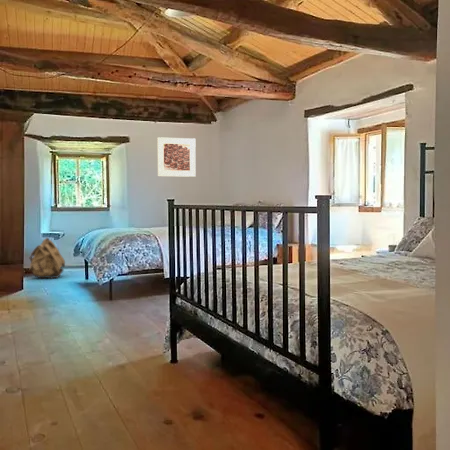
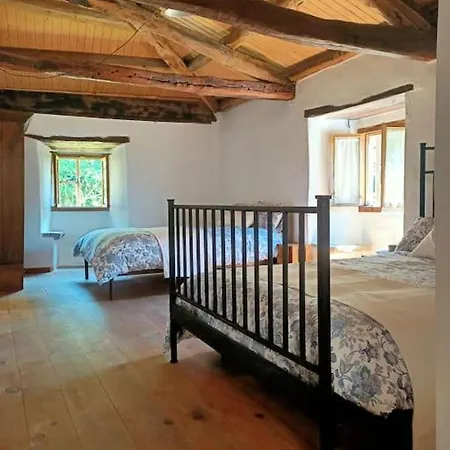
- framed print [157,136,197,178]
- backpack [29,237,66,279]
